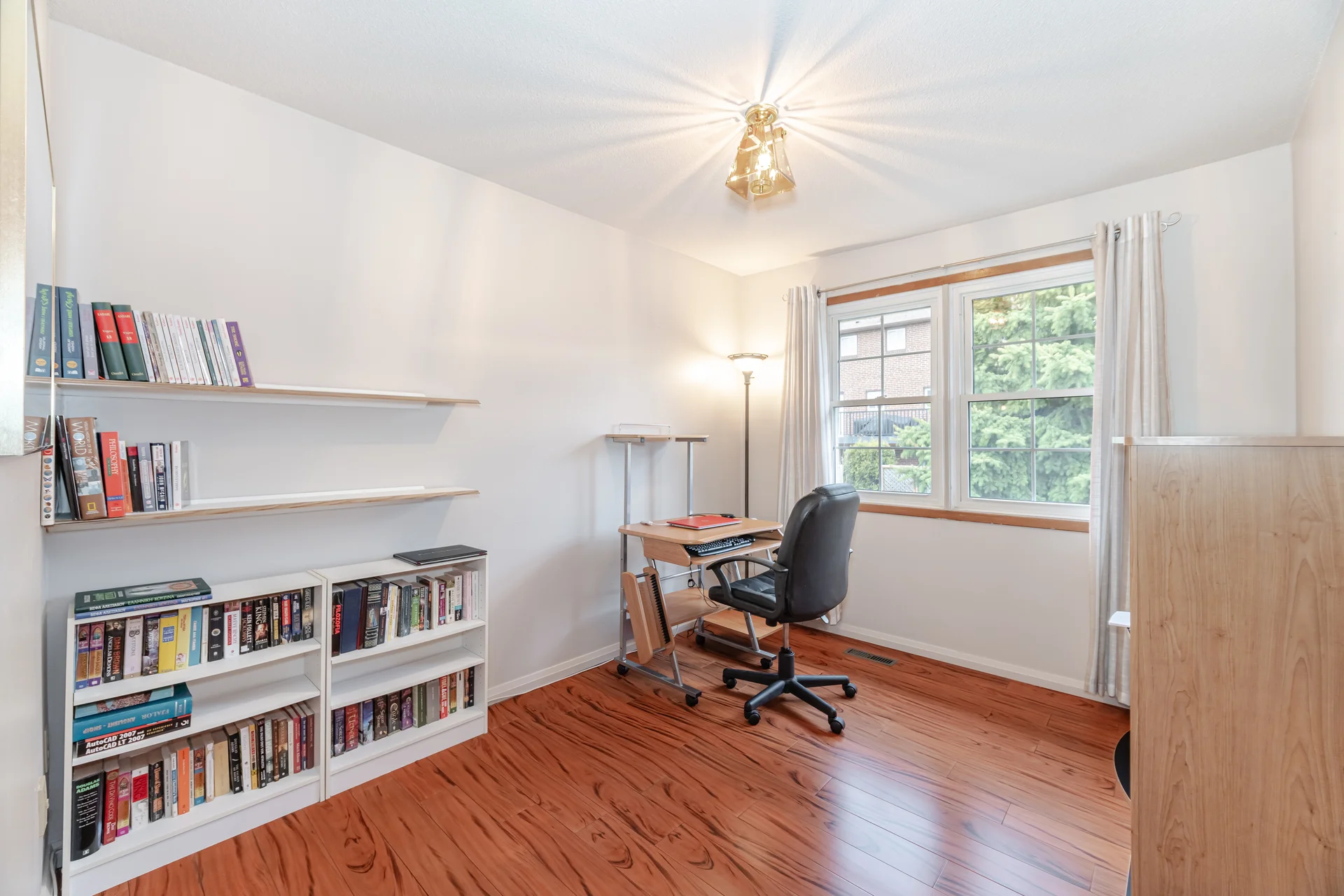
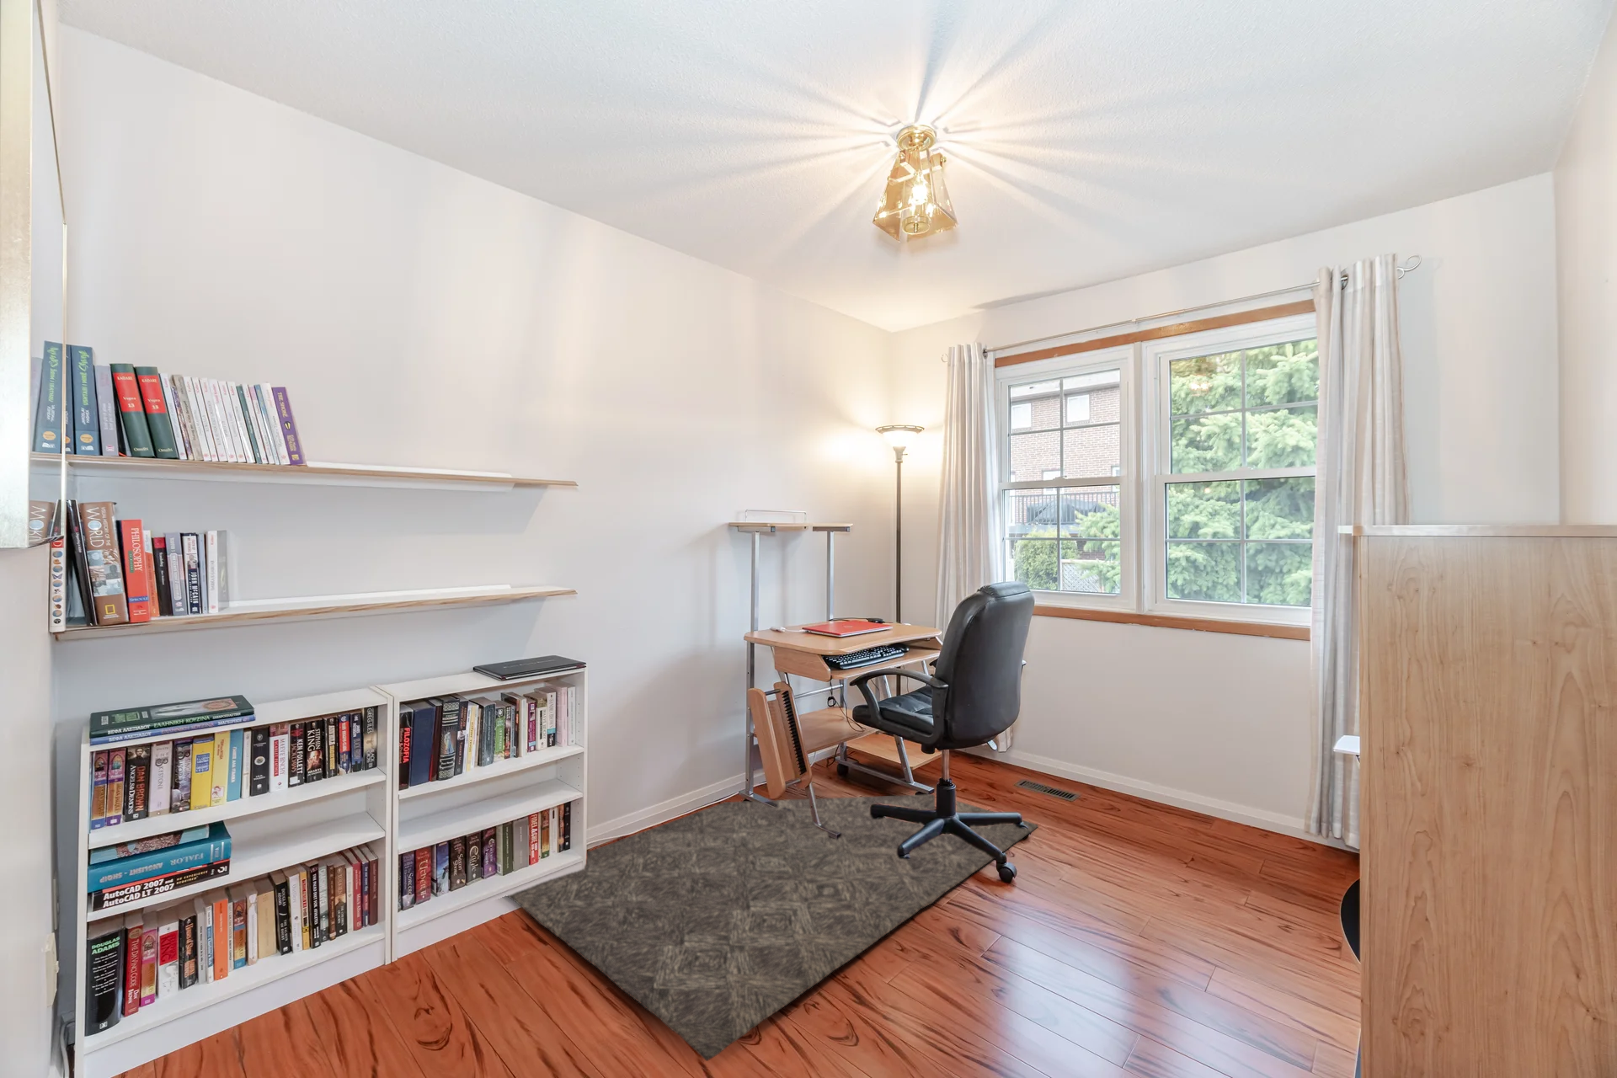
+ rug [507,793,1040,1062]
